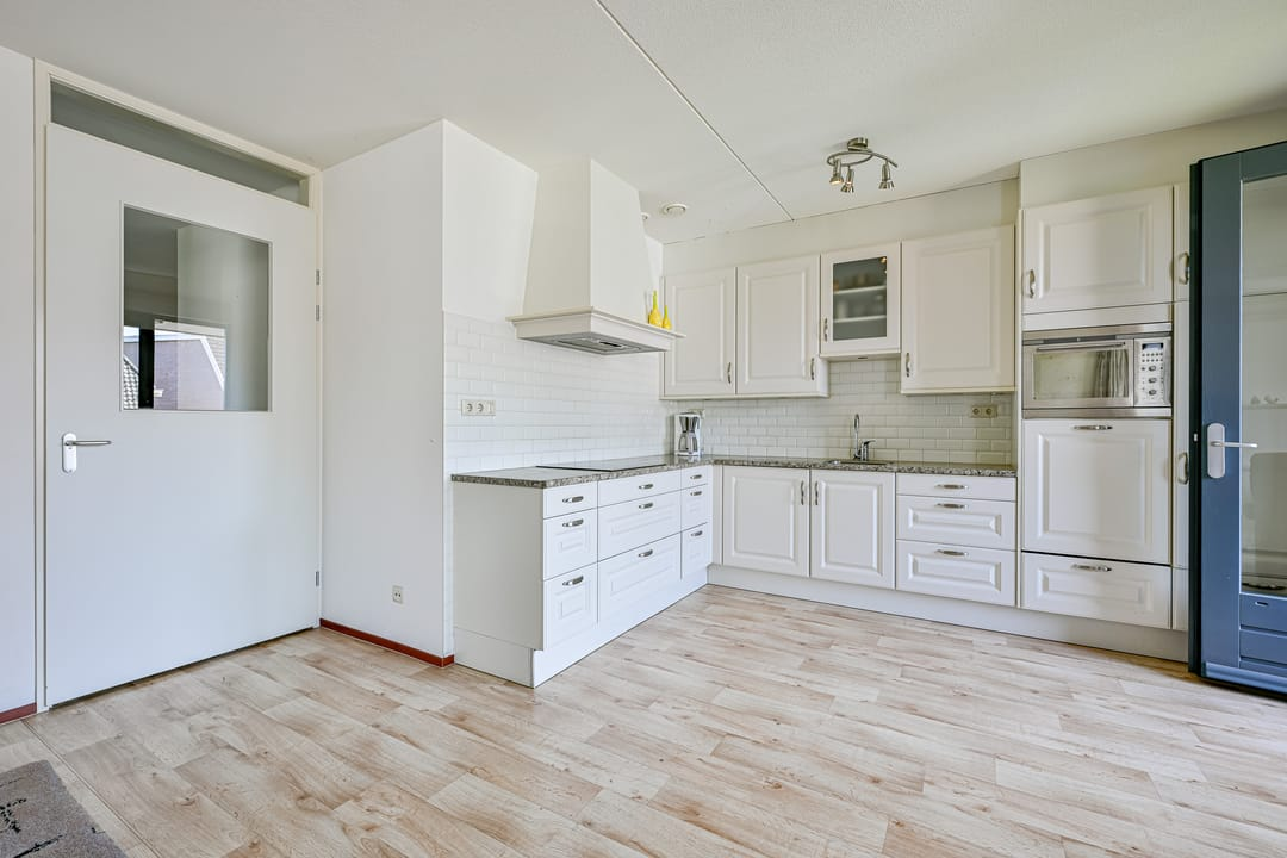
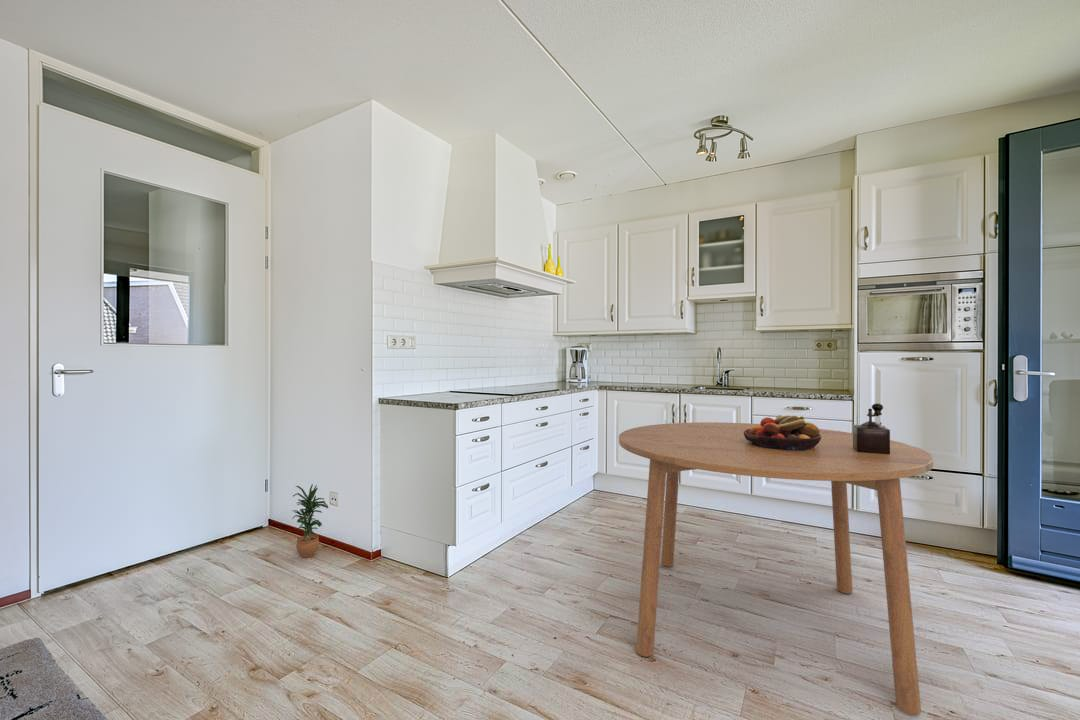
+ potted plant [291,483,329,558]
+ dining table [618,421,934,716]
+ fruit bowl [744,414,821,451]
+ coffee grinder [852,402,891,454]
